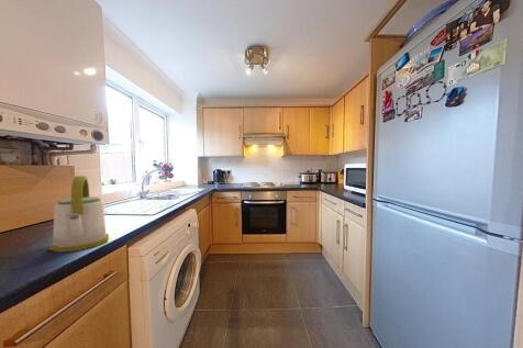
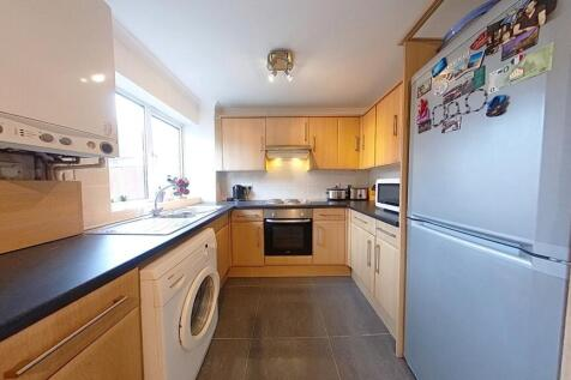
- kettle [48,175,110,254]
